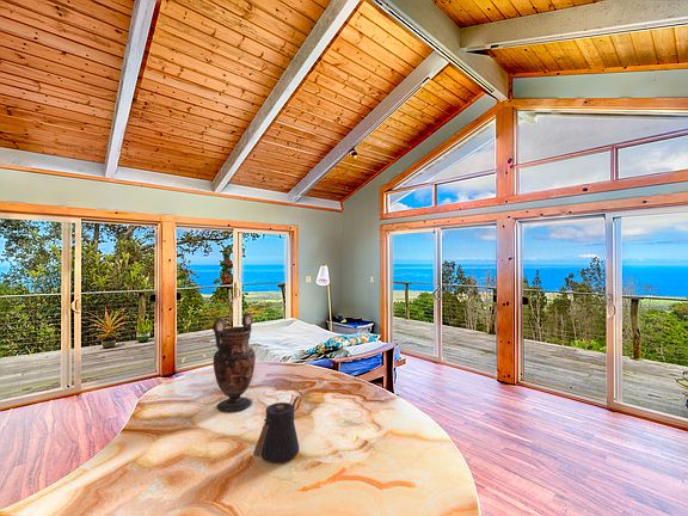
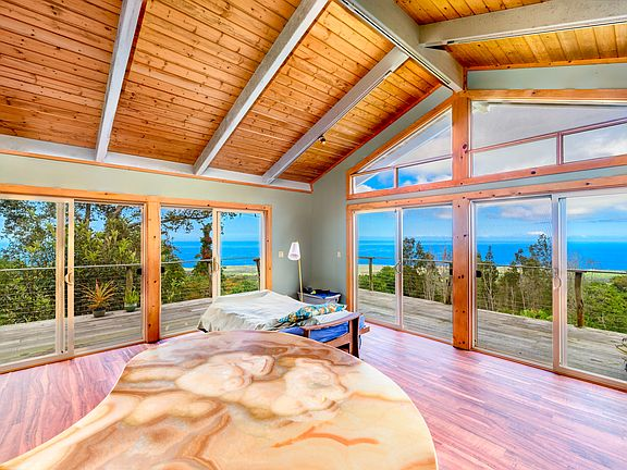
- kettle [252,394,300,463]
- vase [211,312,257,413]
